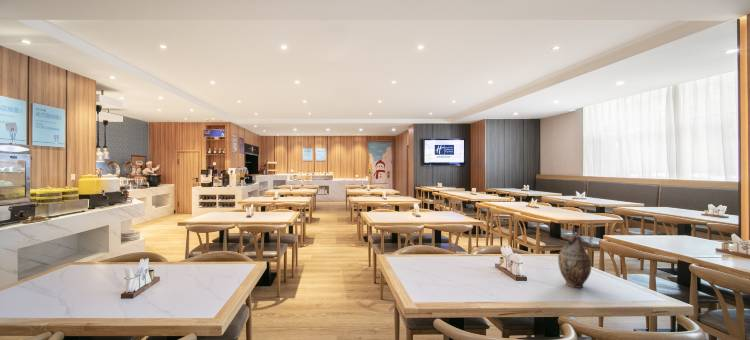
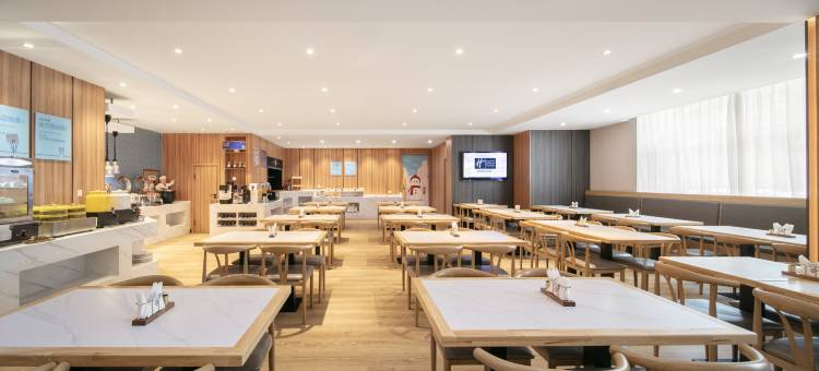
- decorative vase [557,225,592,289]
